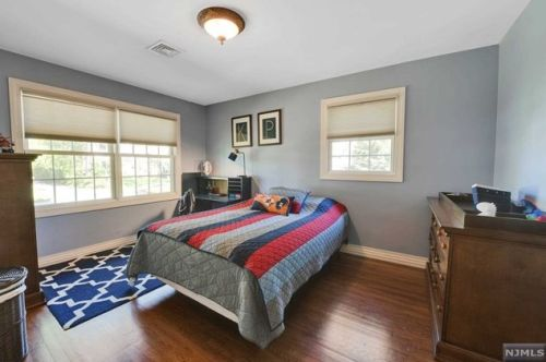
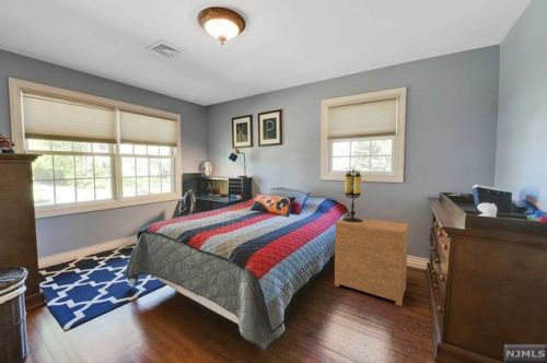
+ table lamp [342,168,362,223]
+ nightstand [334,215,409,307]
